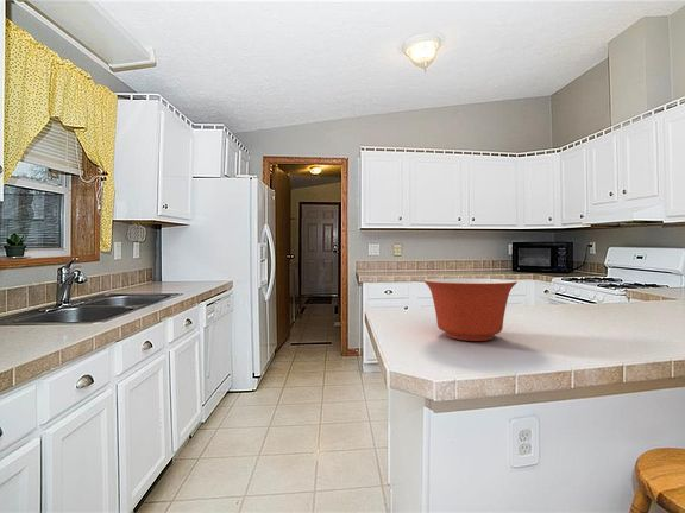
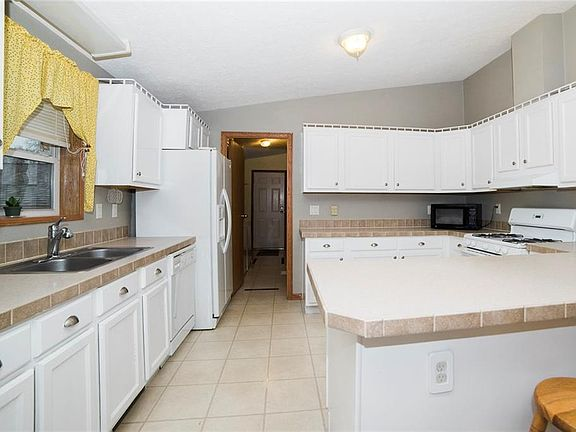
- mixing bowl [423,278,519,342]
